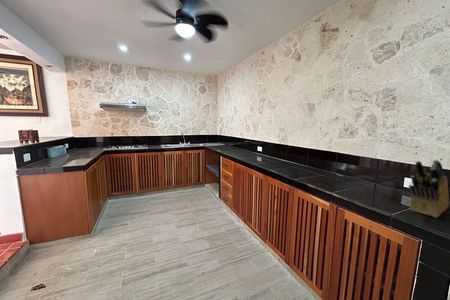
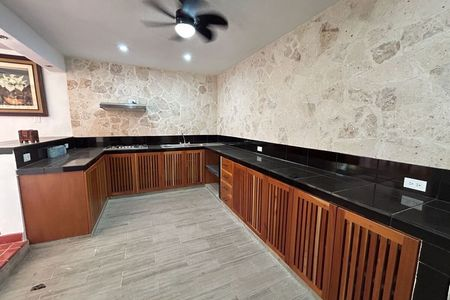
- knife block [408,159,450,218]
